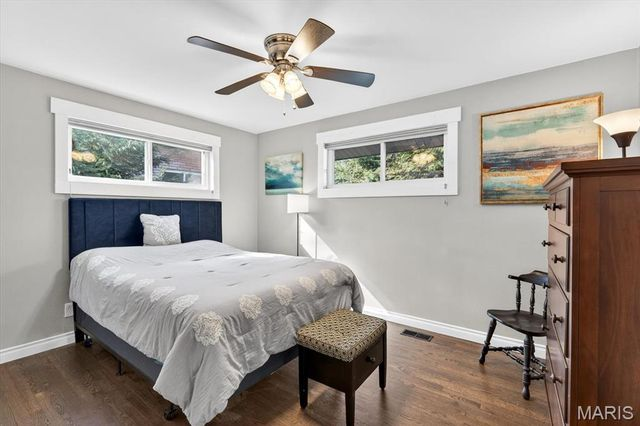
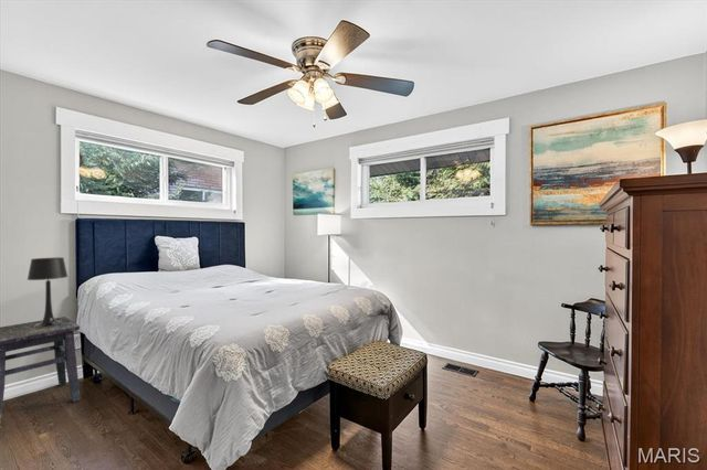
+ table lamp [27,257,68,328]
+ side table [0,316,81,425]
